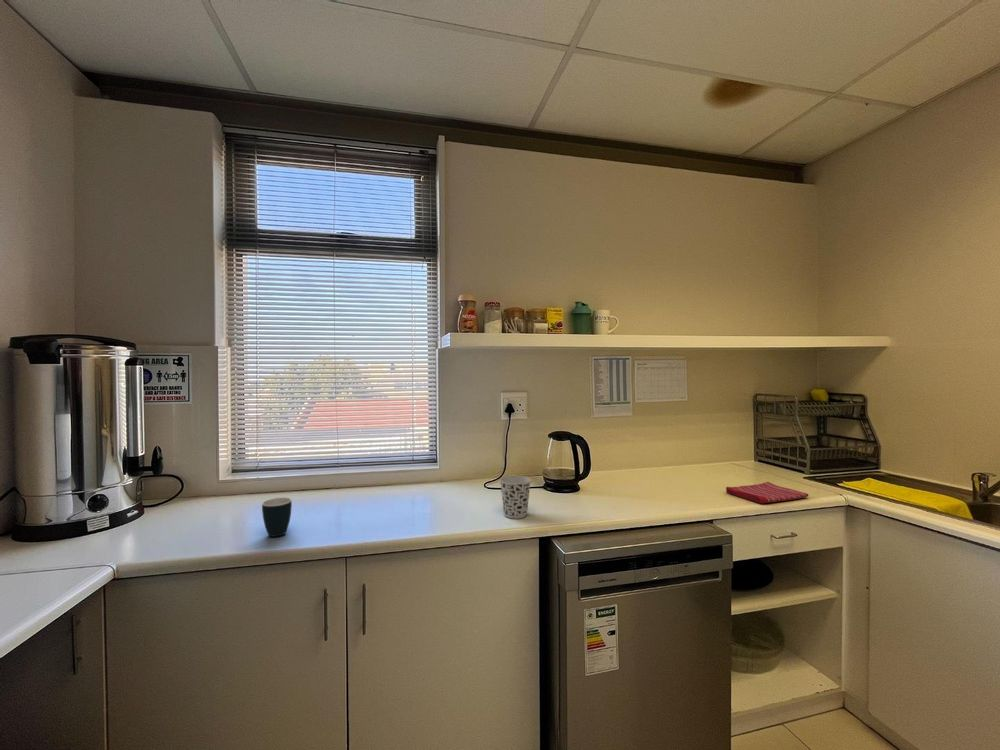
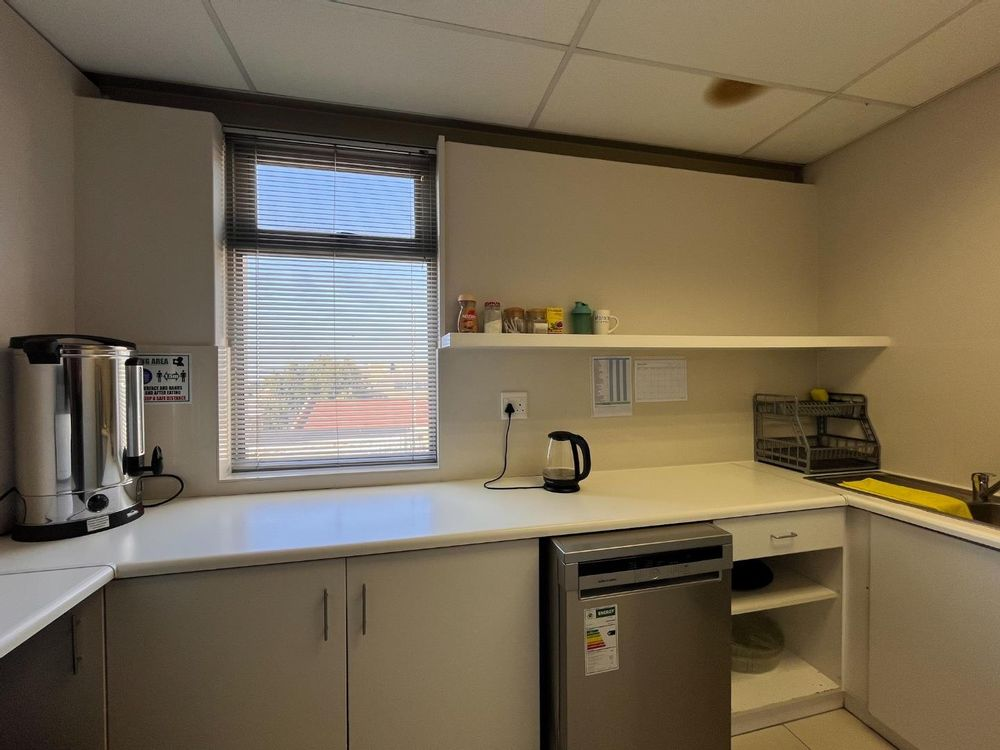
- cup [499,475,532,520]
- mug [261,496,293,538]
- dish towel [725,481,809,504]
